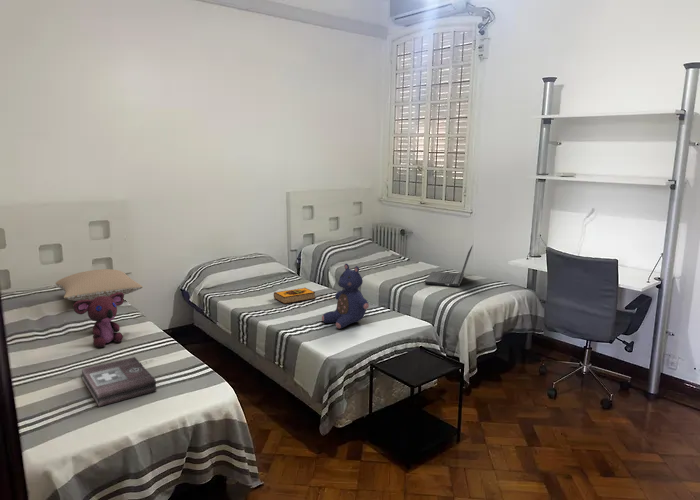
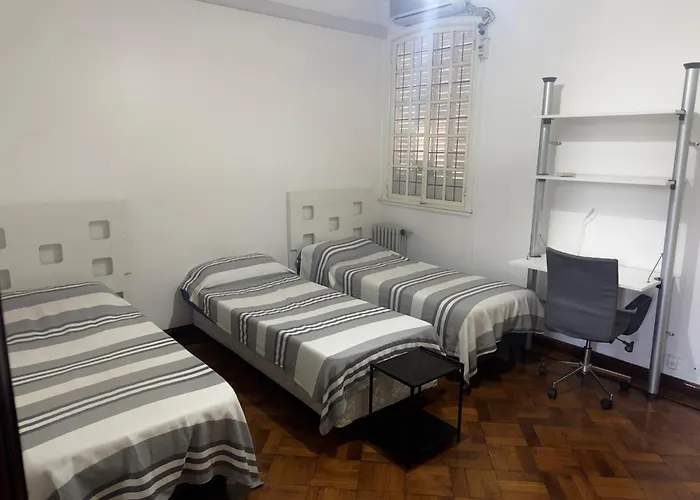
- hardback book [273,287,316,305]
- teddy bear [321,263,370,330]
- laptop computer [424,244,474,288]
- first aid kit [81,356,157,408]
- teddy bear [72,292,125,348]
- pillow [55,268,144,302]
